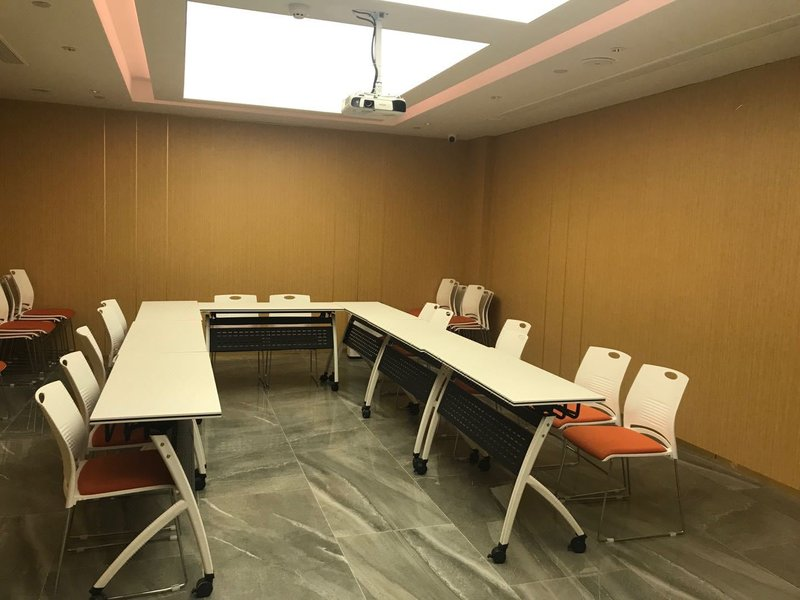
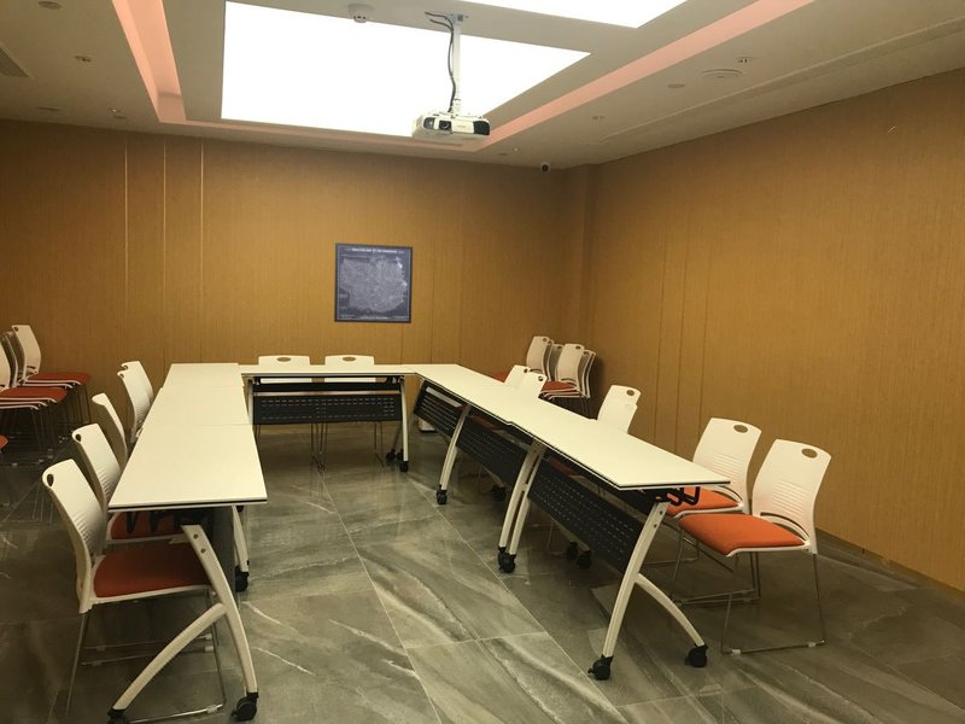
+ wall art [333,241,414,325]
